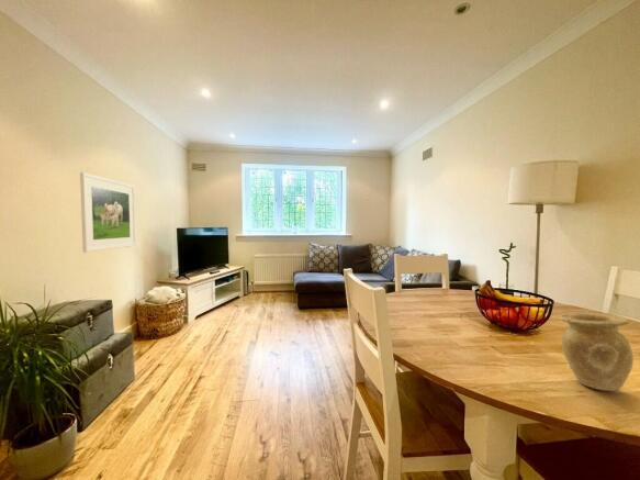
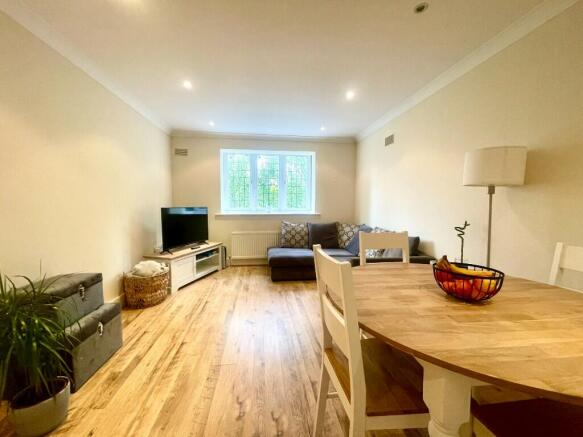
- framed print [79,171,137,254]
- vase [558,311,635,392]
